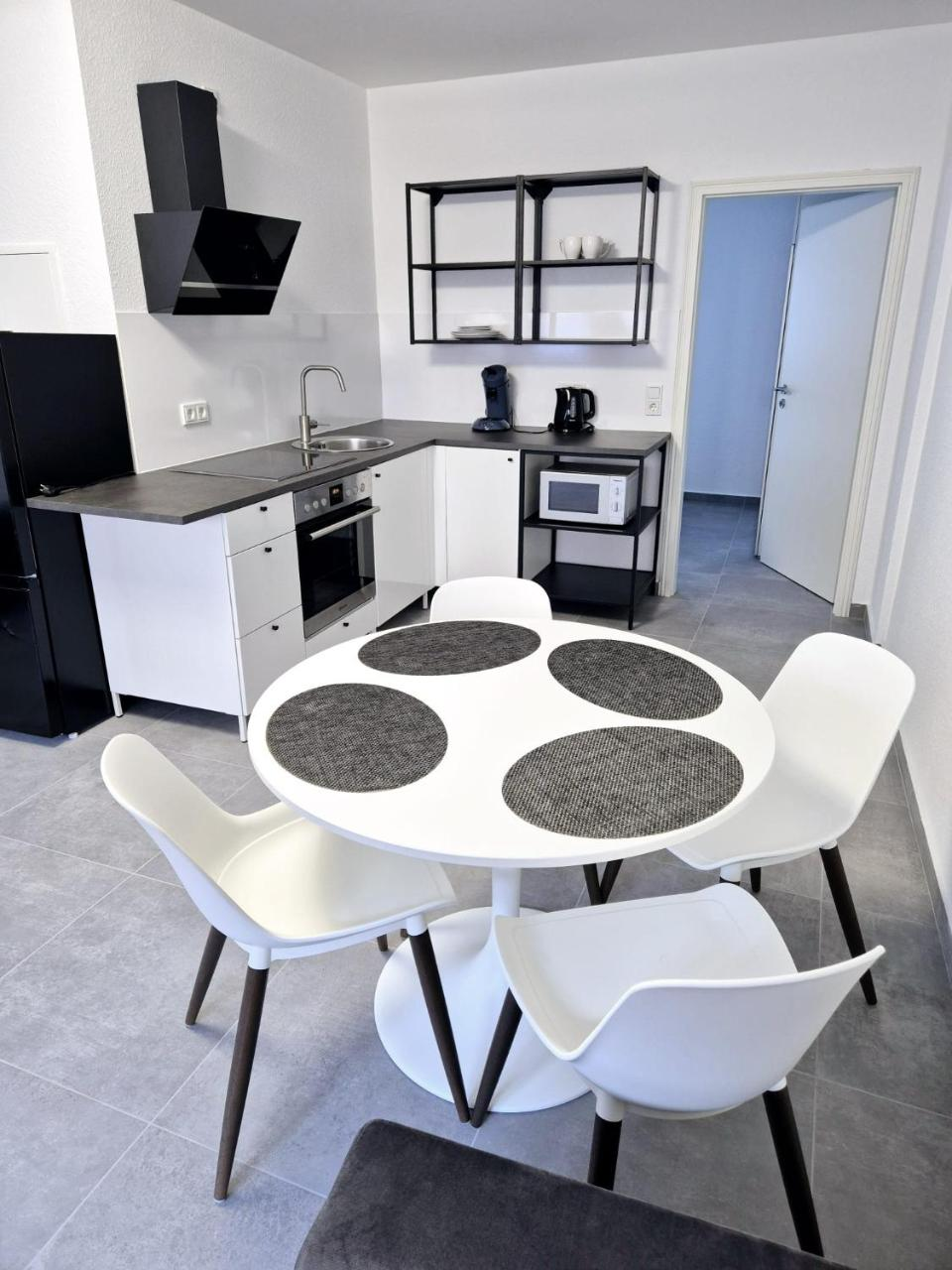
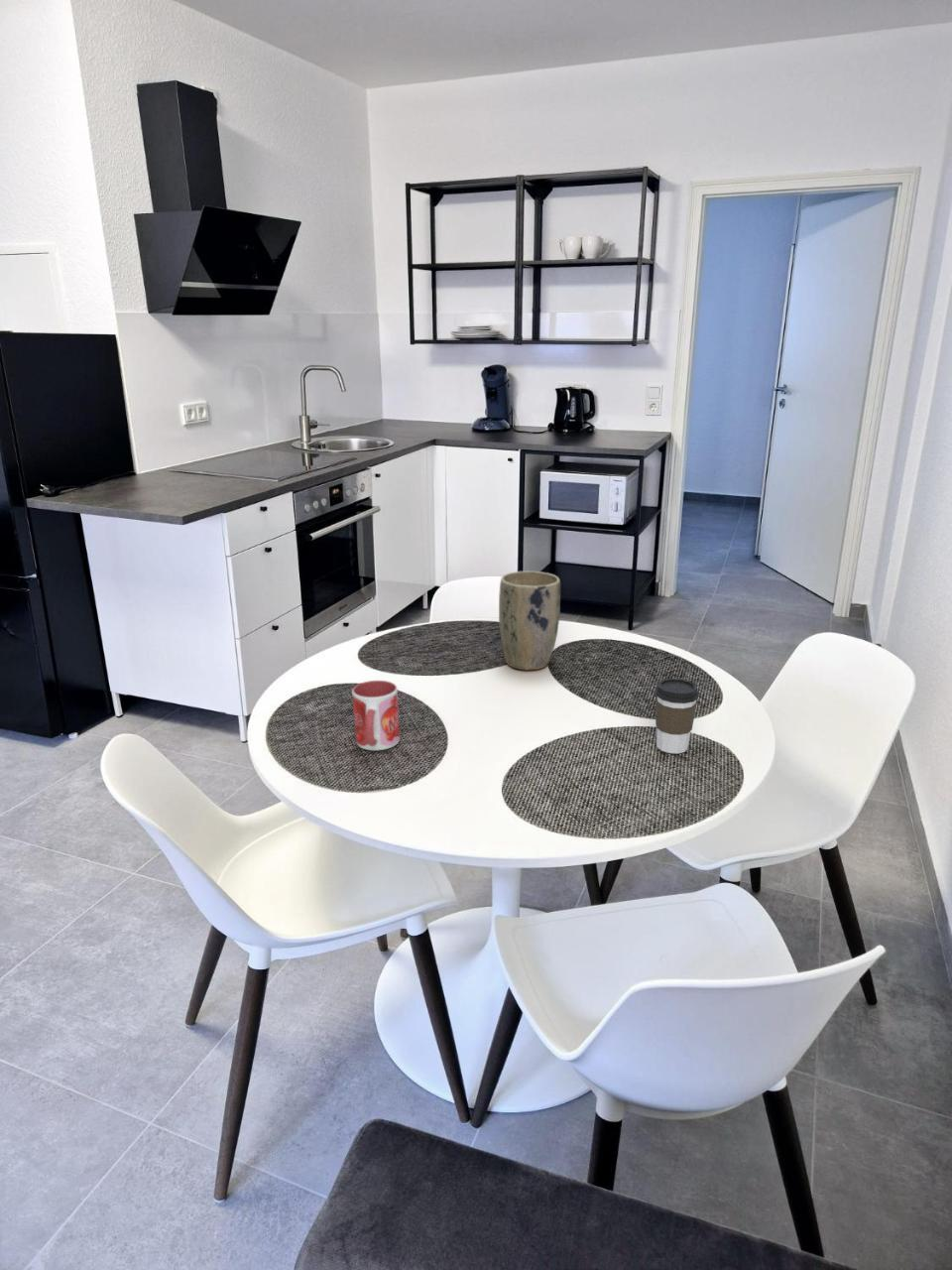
+ plant pot [498,571,561,672]
+ coffee cup [654,678,699,754]
+ mug [351,680,401,751]
